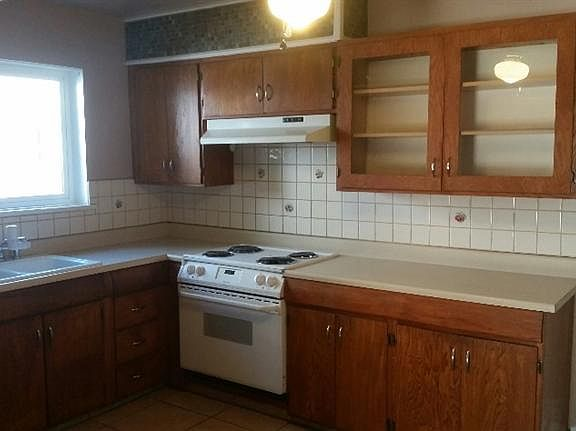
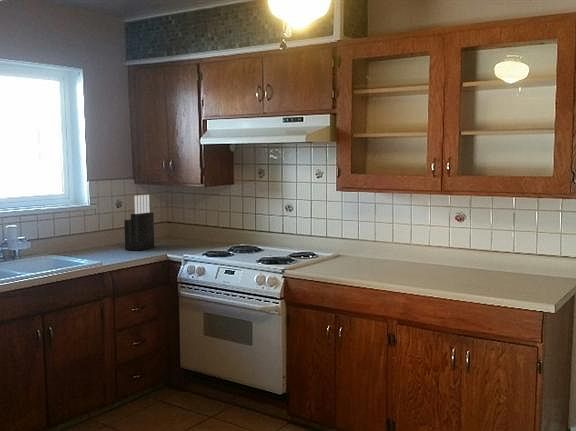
+ knife block [123,194,155,251]
